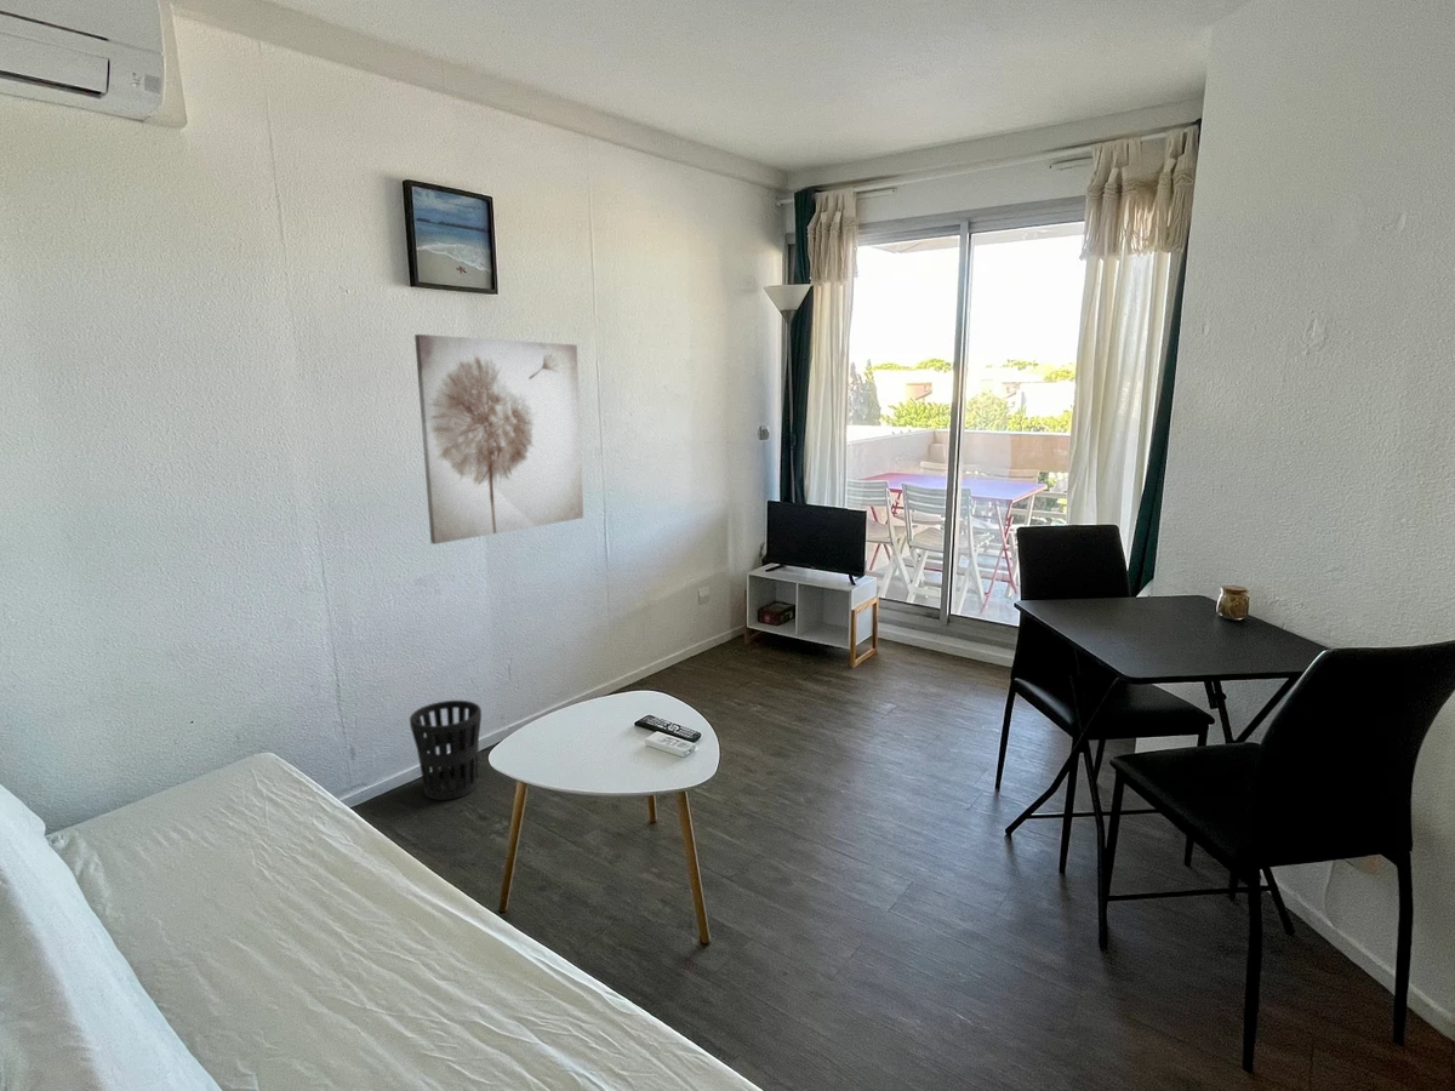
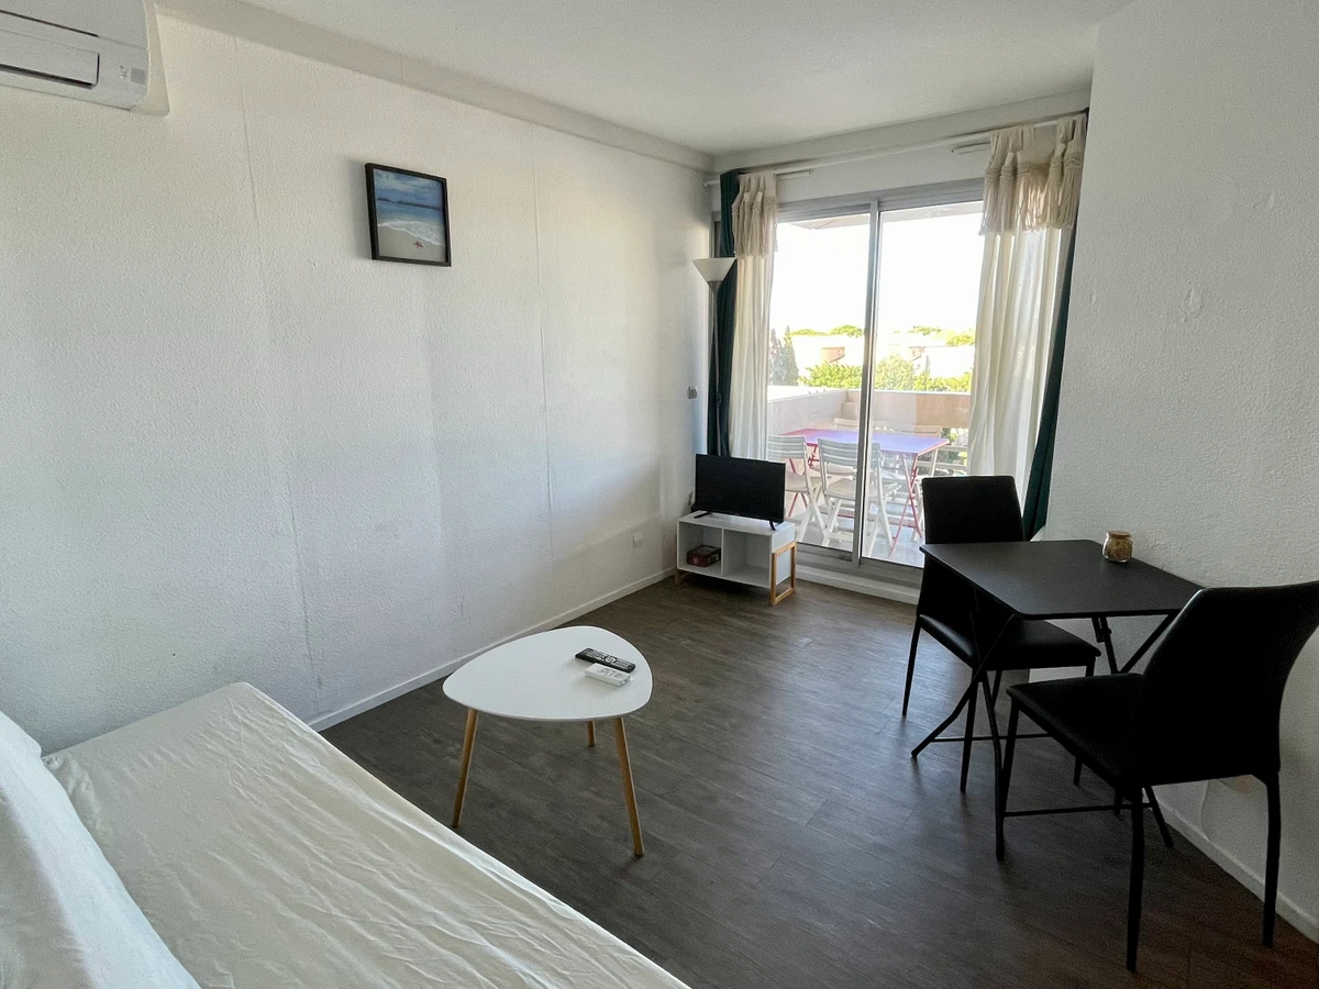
- wastebasket [409,699,483,801]
- wall art [413,333,584,546]
